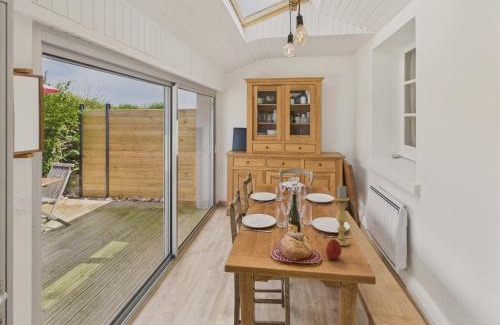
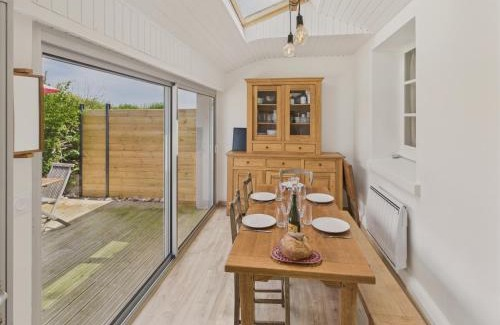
- apple [325,238,343,261]
- candle holder [333,185,351,247]
